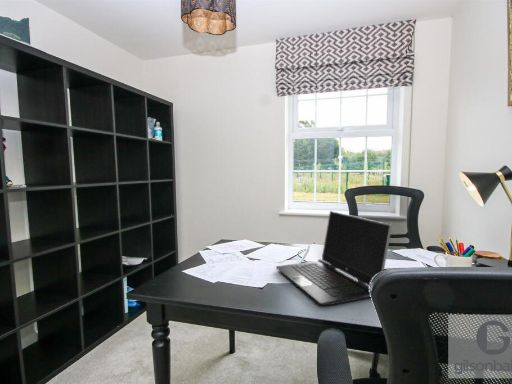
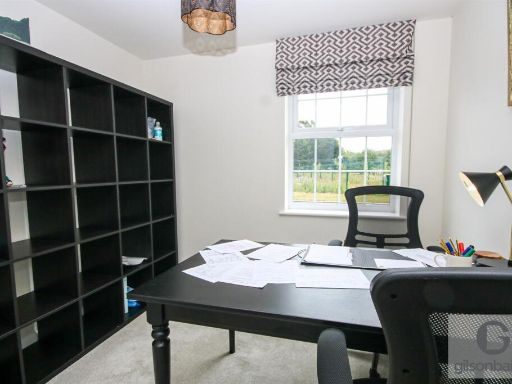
- laptop computer [275,210,393,306]
